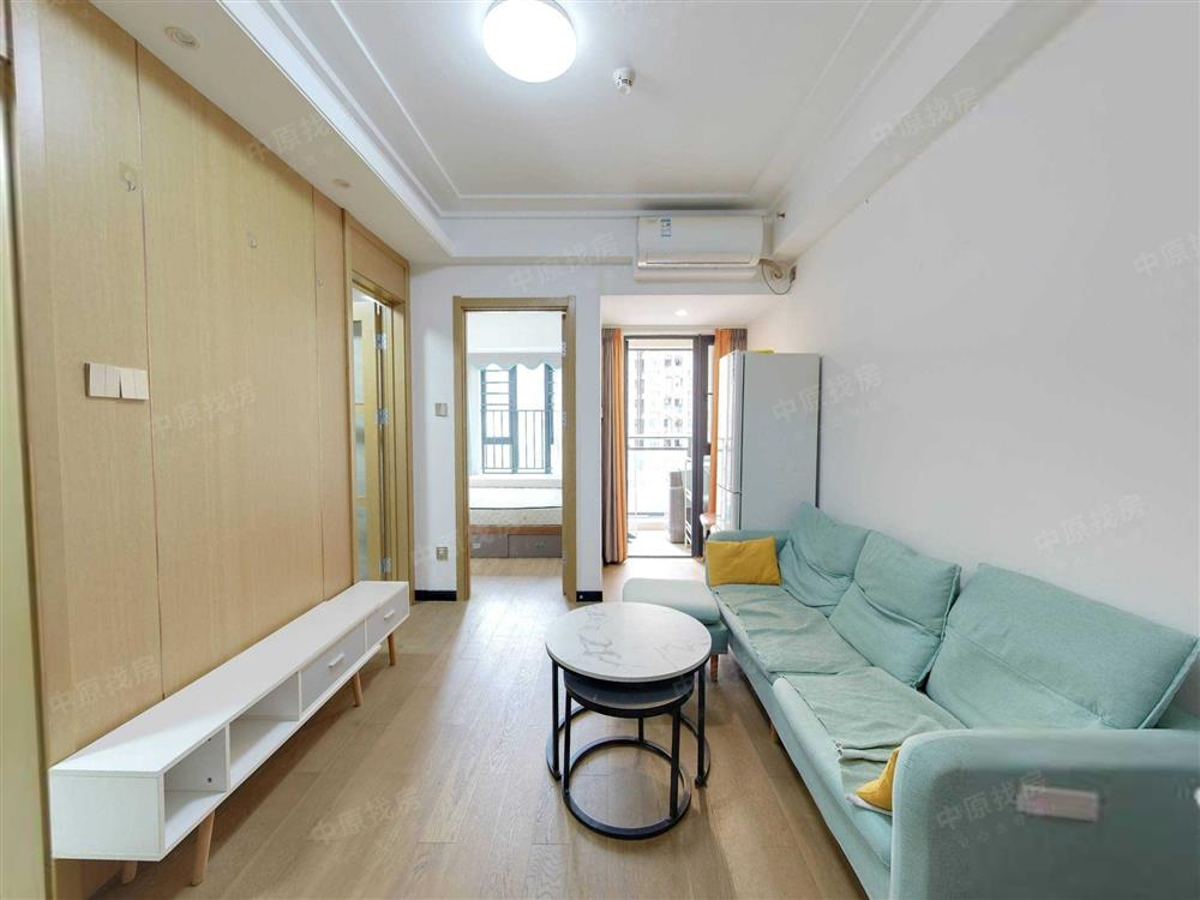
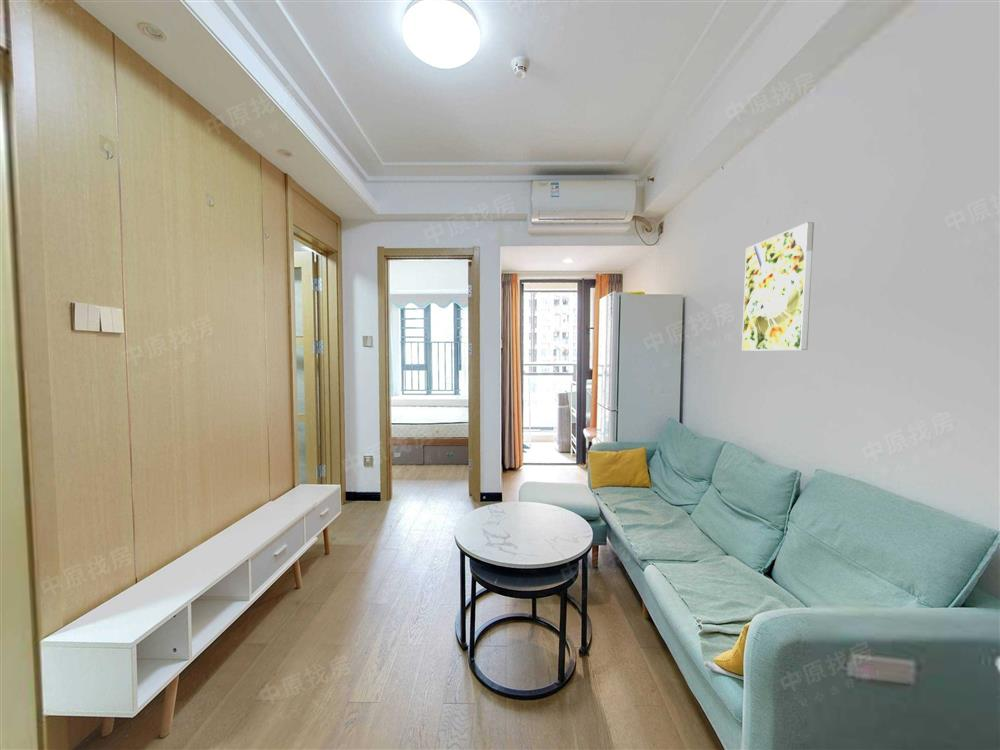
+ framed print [741,221,815,352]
